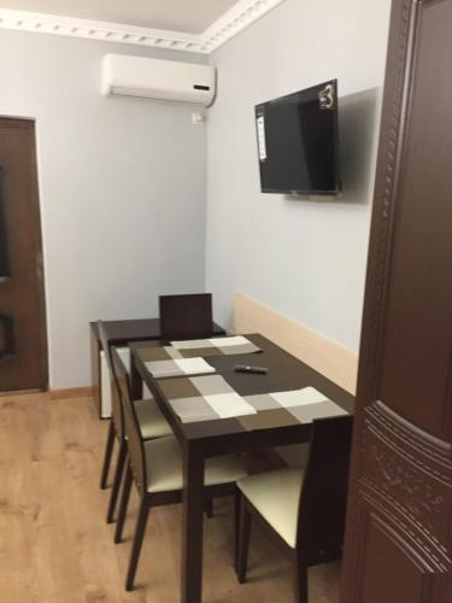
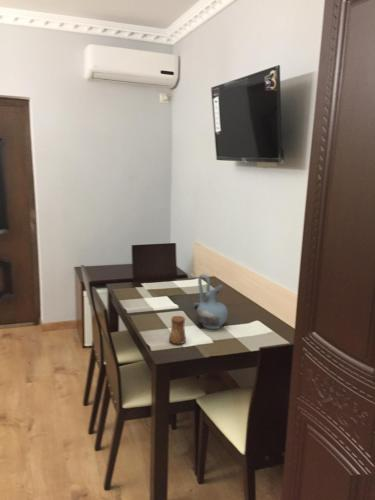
+ cup [168,315,187,345]
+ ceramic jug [195,273,229,330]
